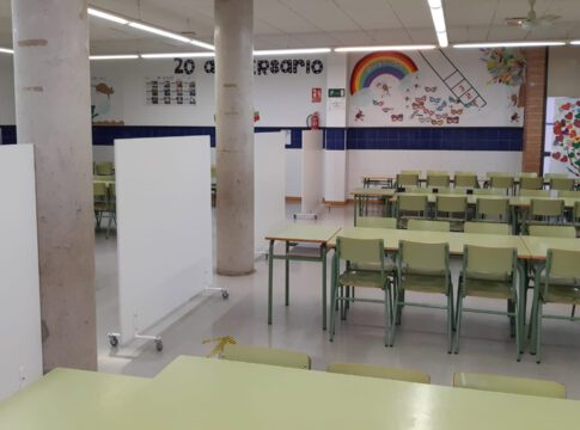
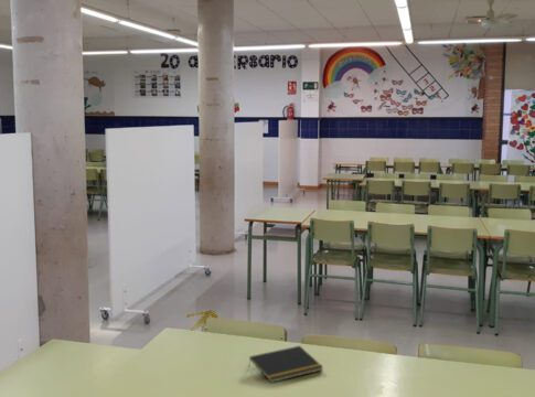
+ notepad [247,345,324,384]
